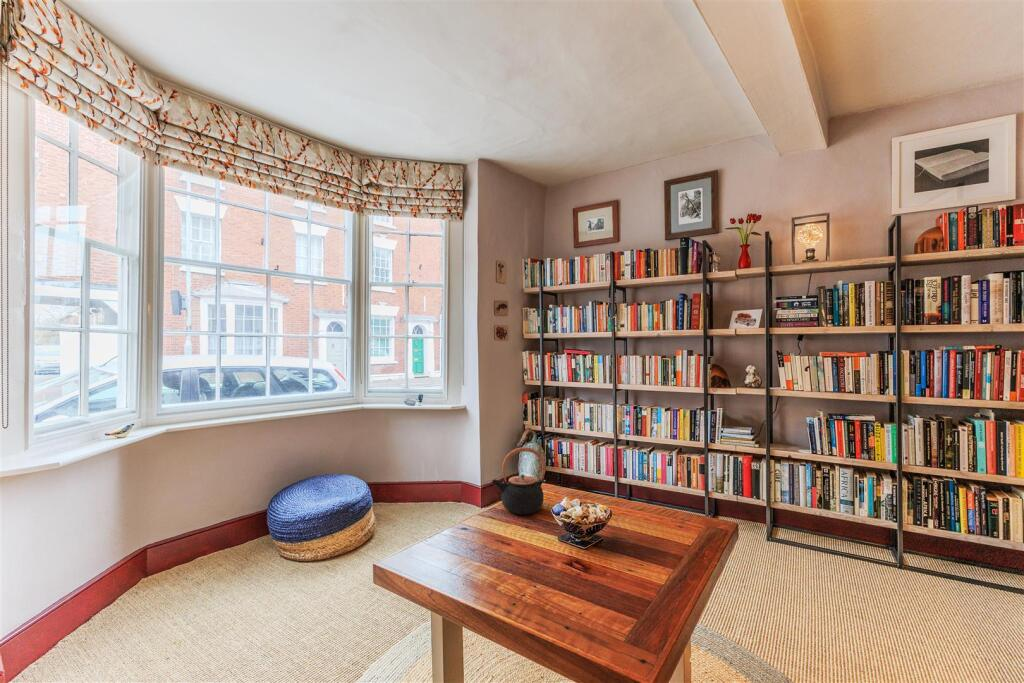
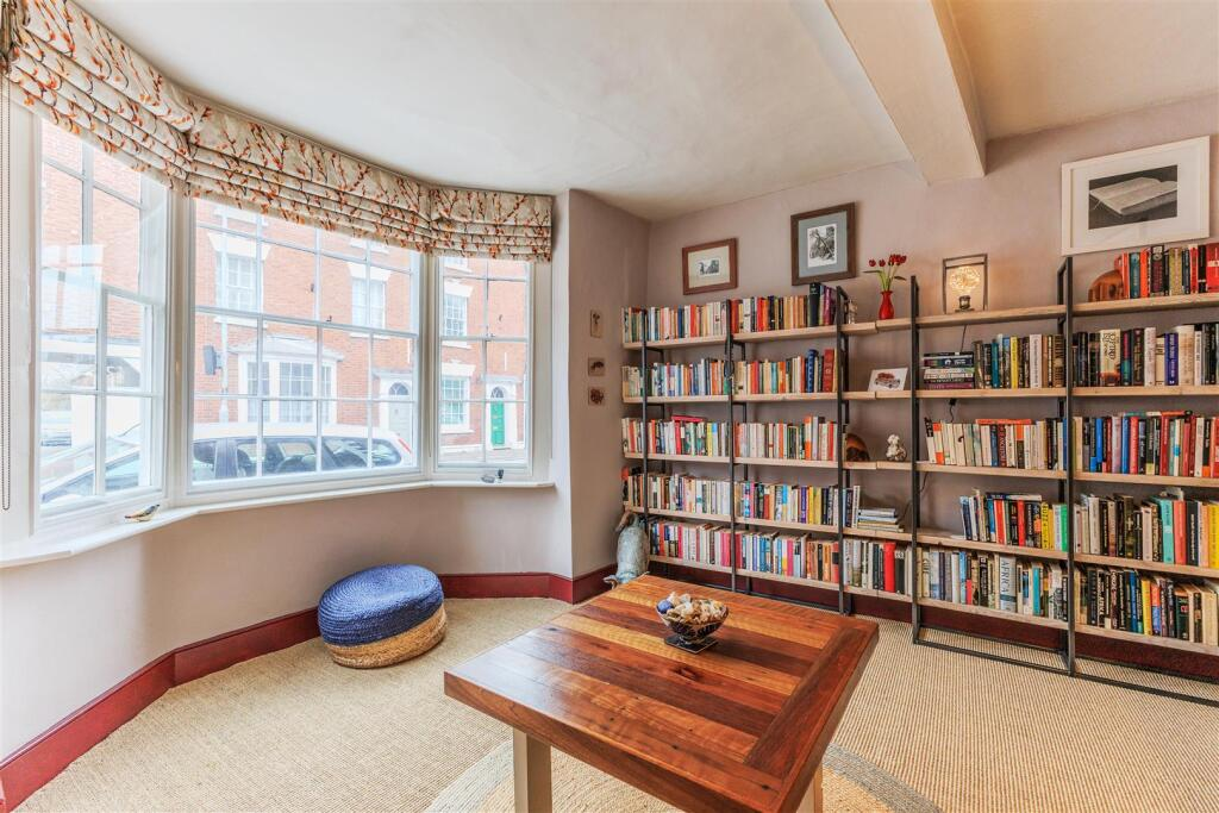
- teapot [491,446,546,515]
